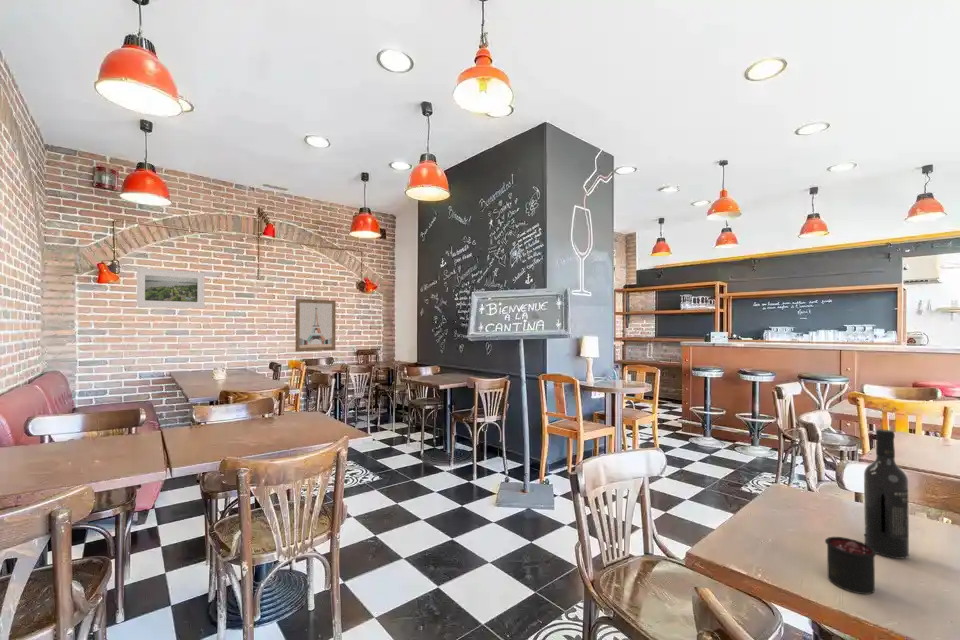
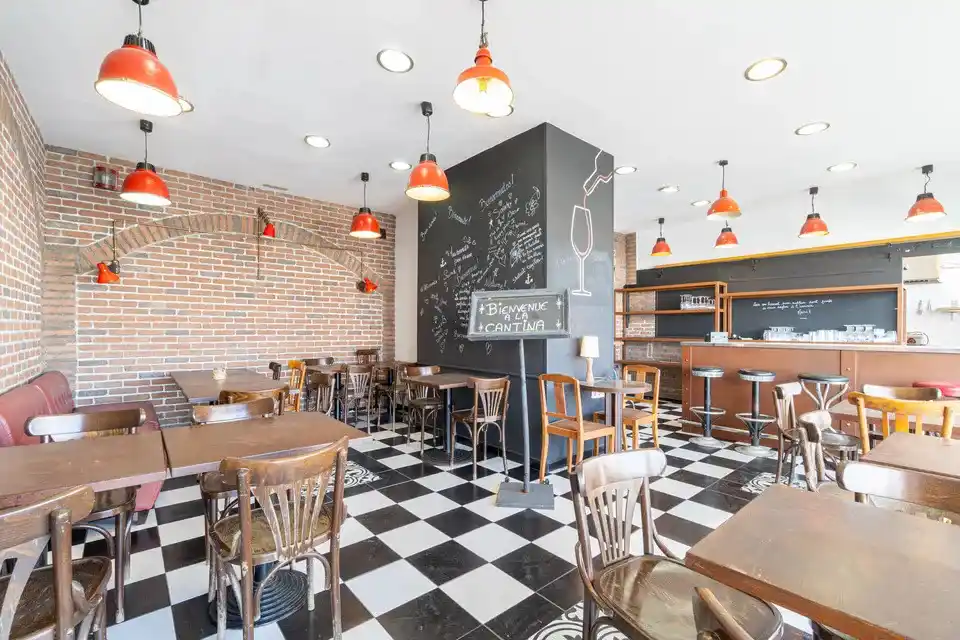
- candle [824,533,878,595]
- wall art [294,298,337,353]
- wine bottle [863,428,910,560]
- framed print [136,267,206,309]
